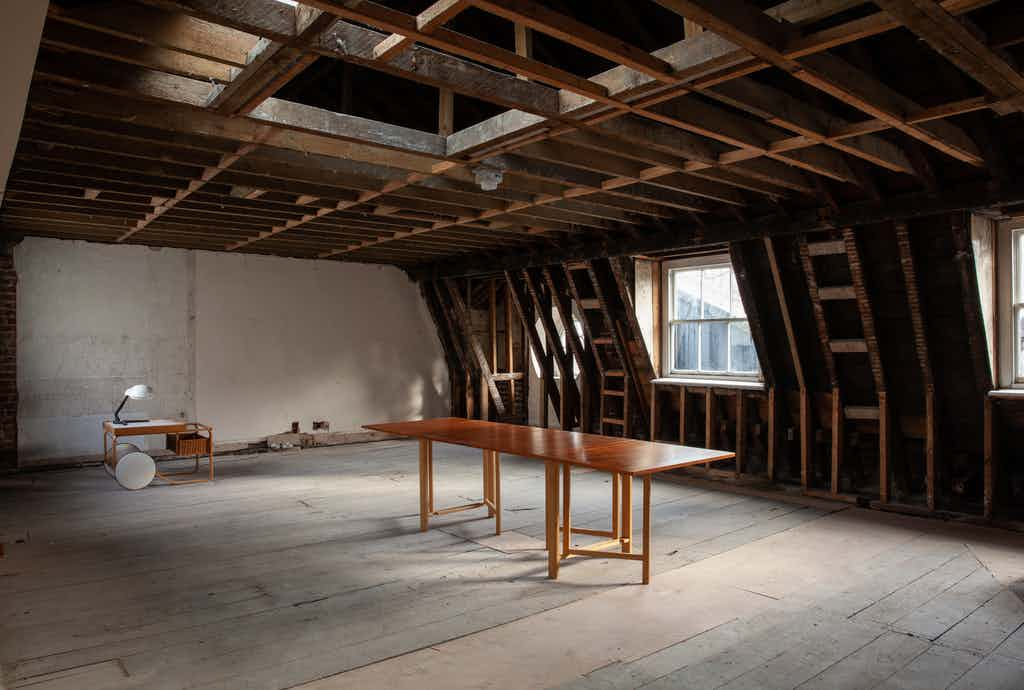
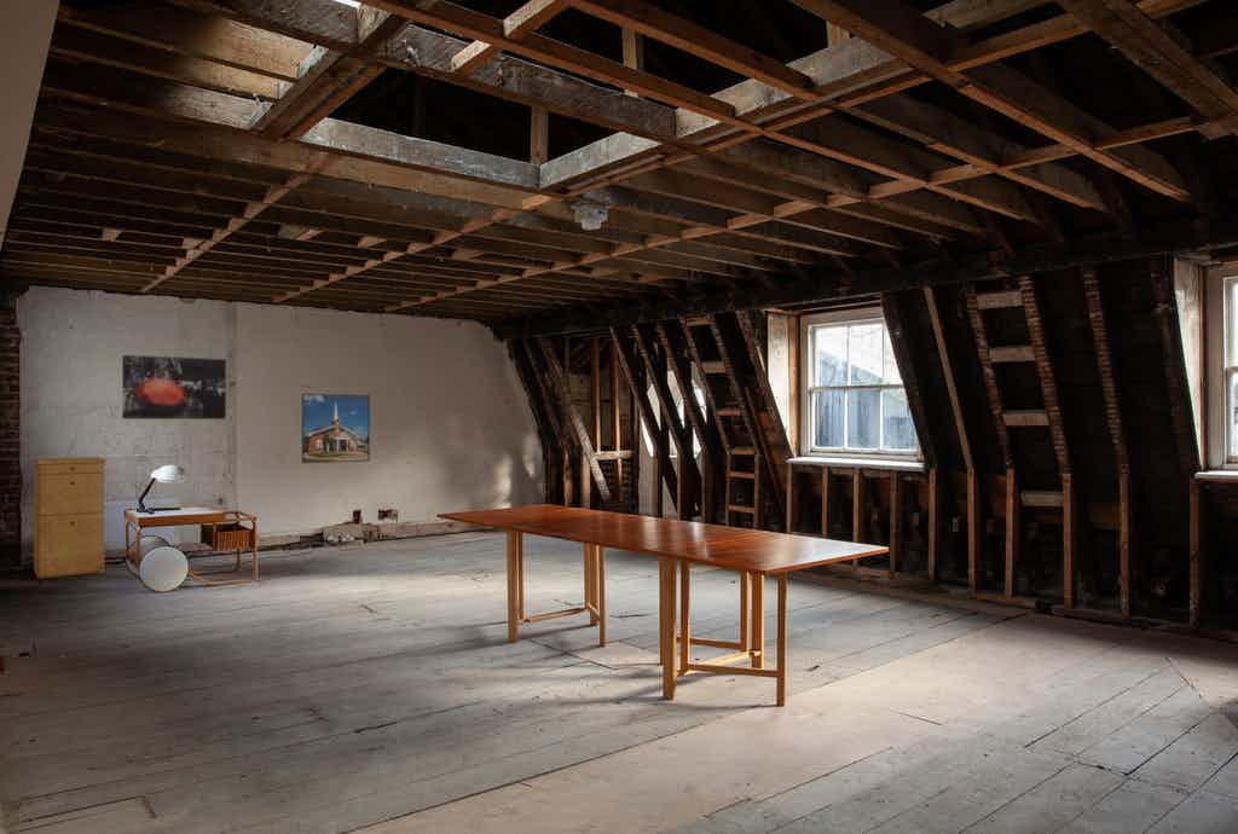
+ filing cabinet [33,456,106,580]
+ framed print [301,393,371,464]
+ wall art [121,354,227,421]
